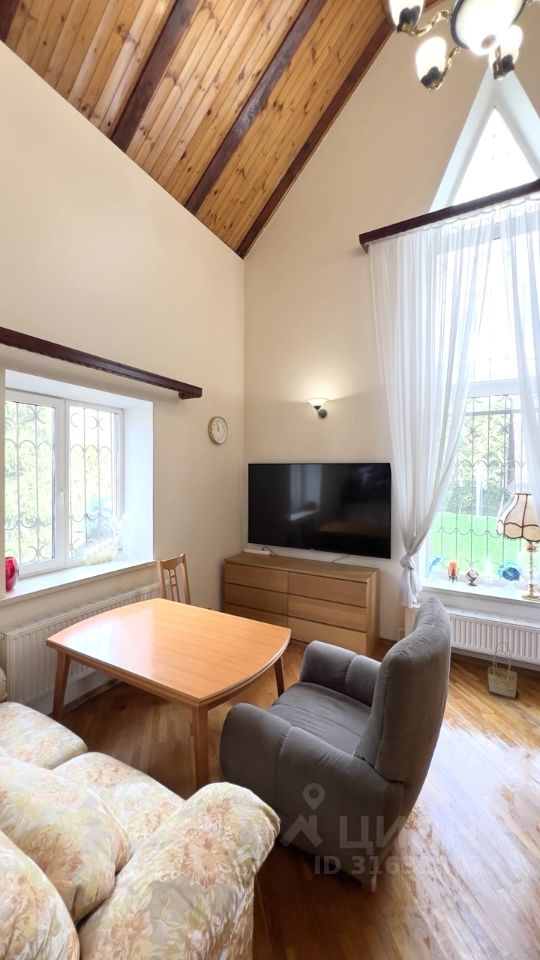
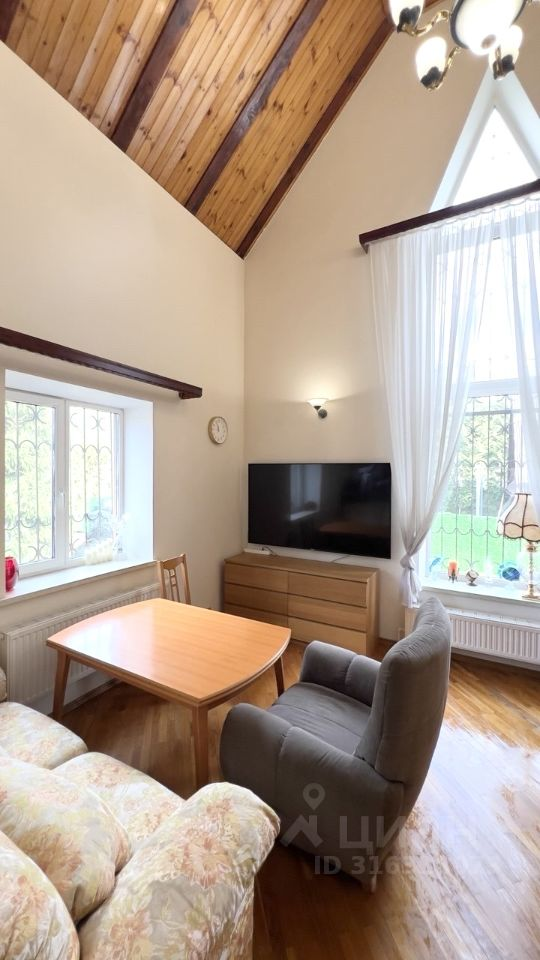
- basket [487,641,518,699]
